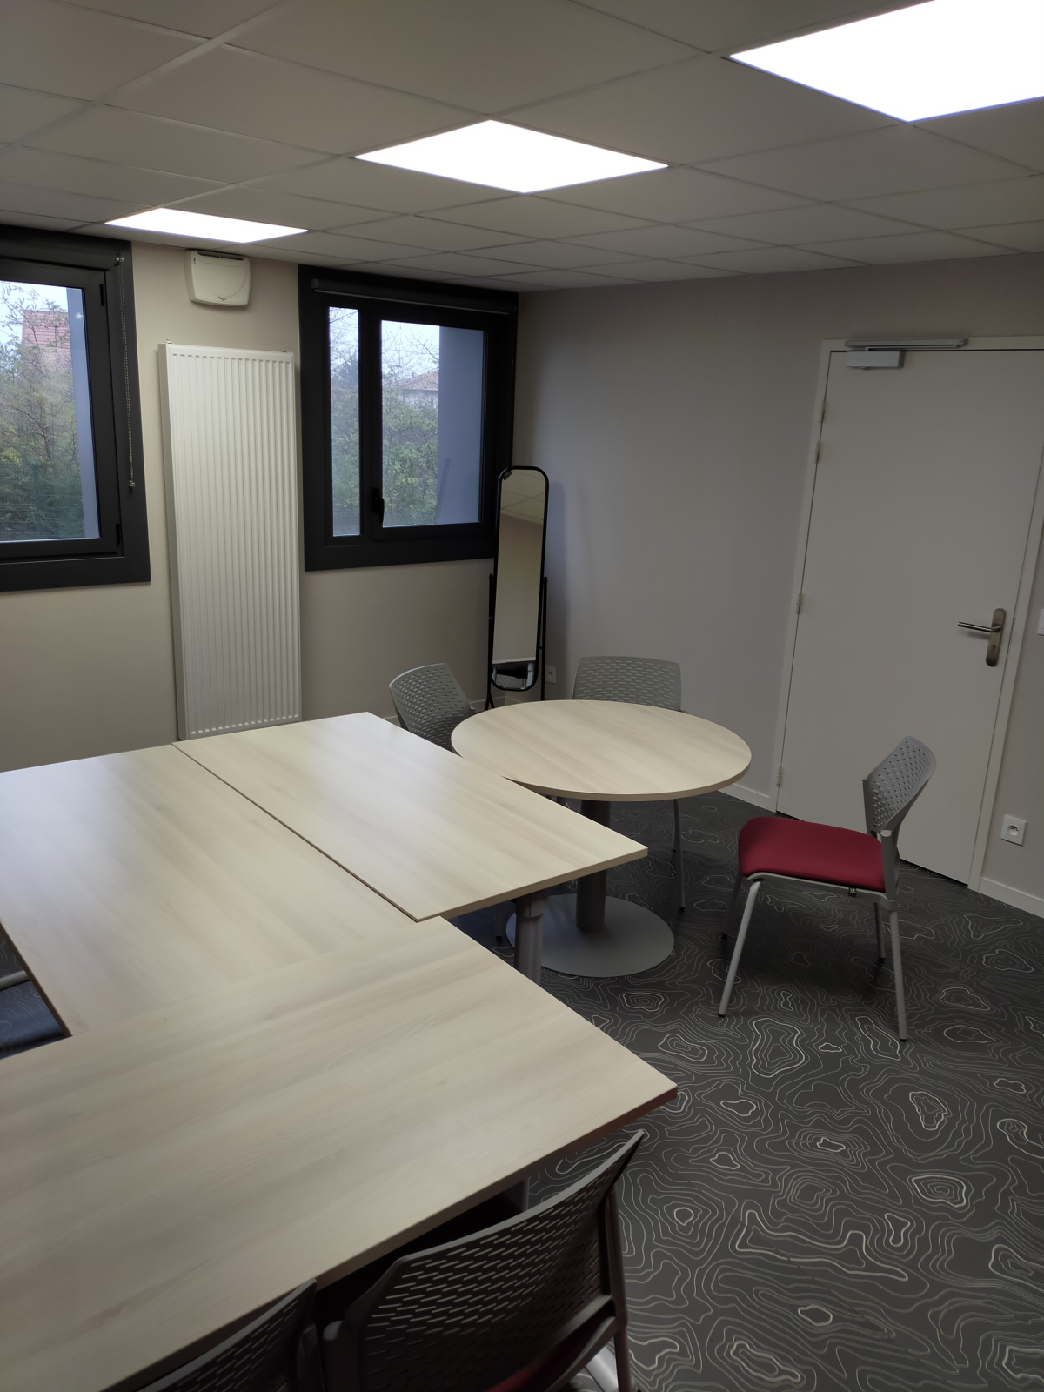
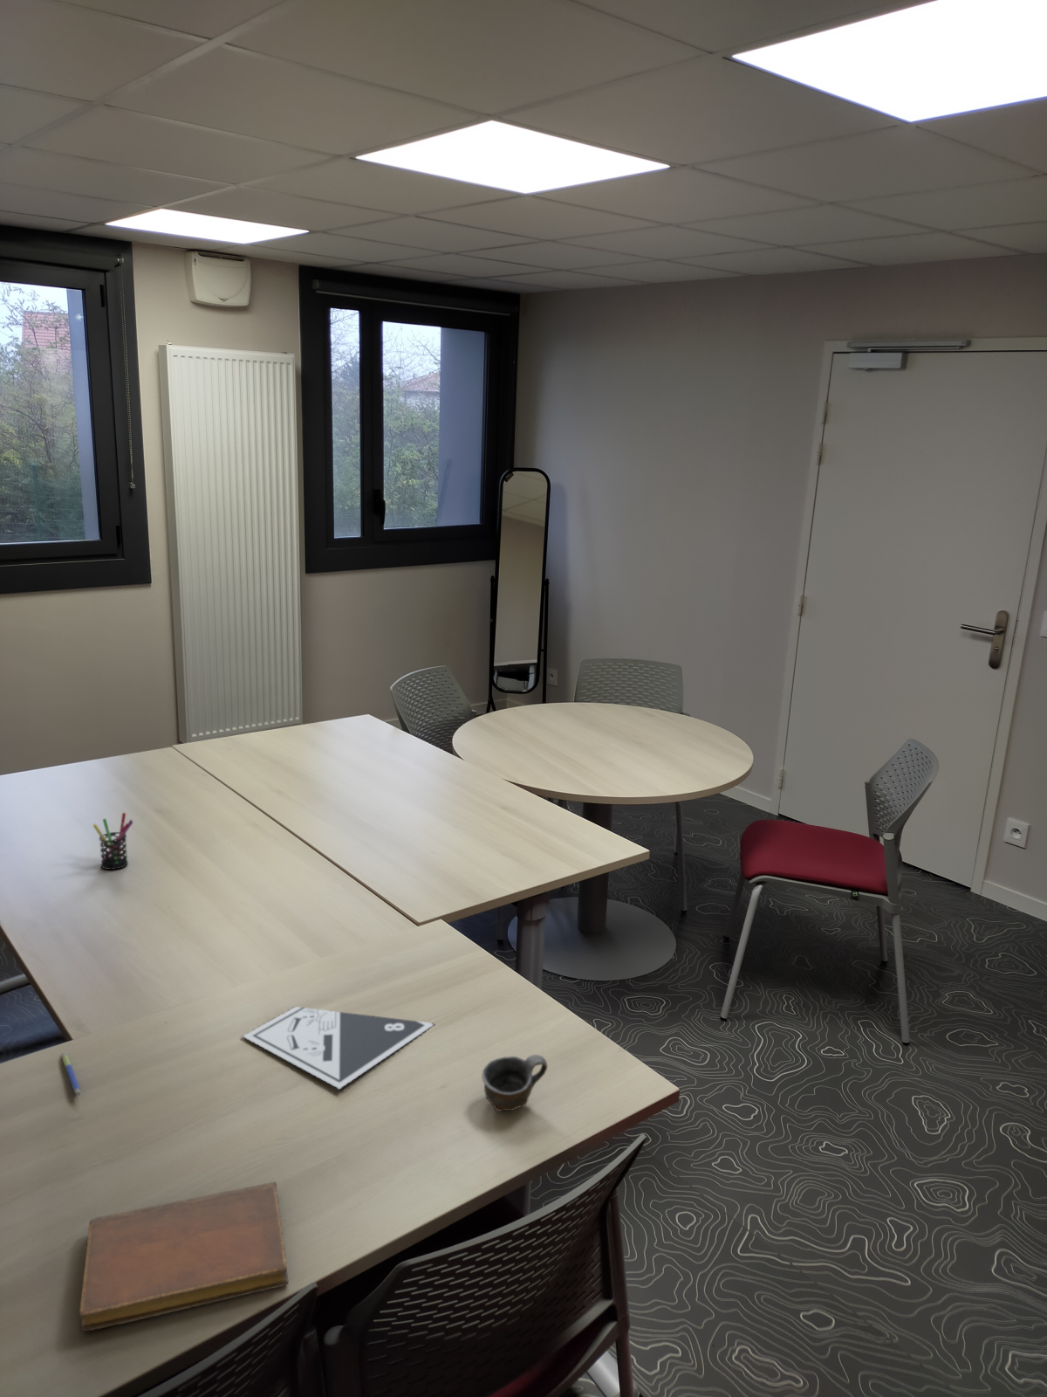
+ board game [241,1005,437,1090]
+ pen holder [91,812,133,870]
+ notebook [78,1180,289,1331]
+ cup [481,1054,548,1112]
+ pen [62,1052,81,1097]
